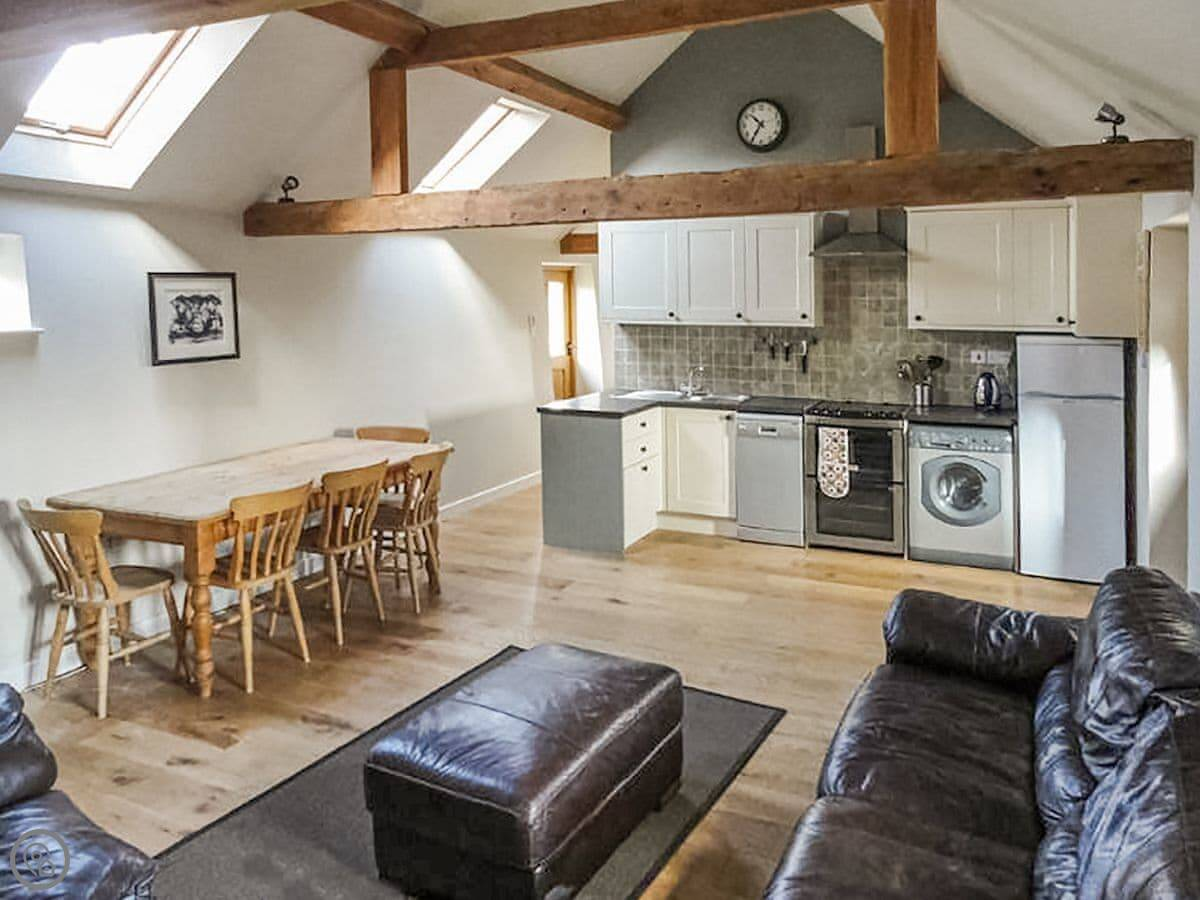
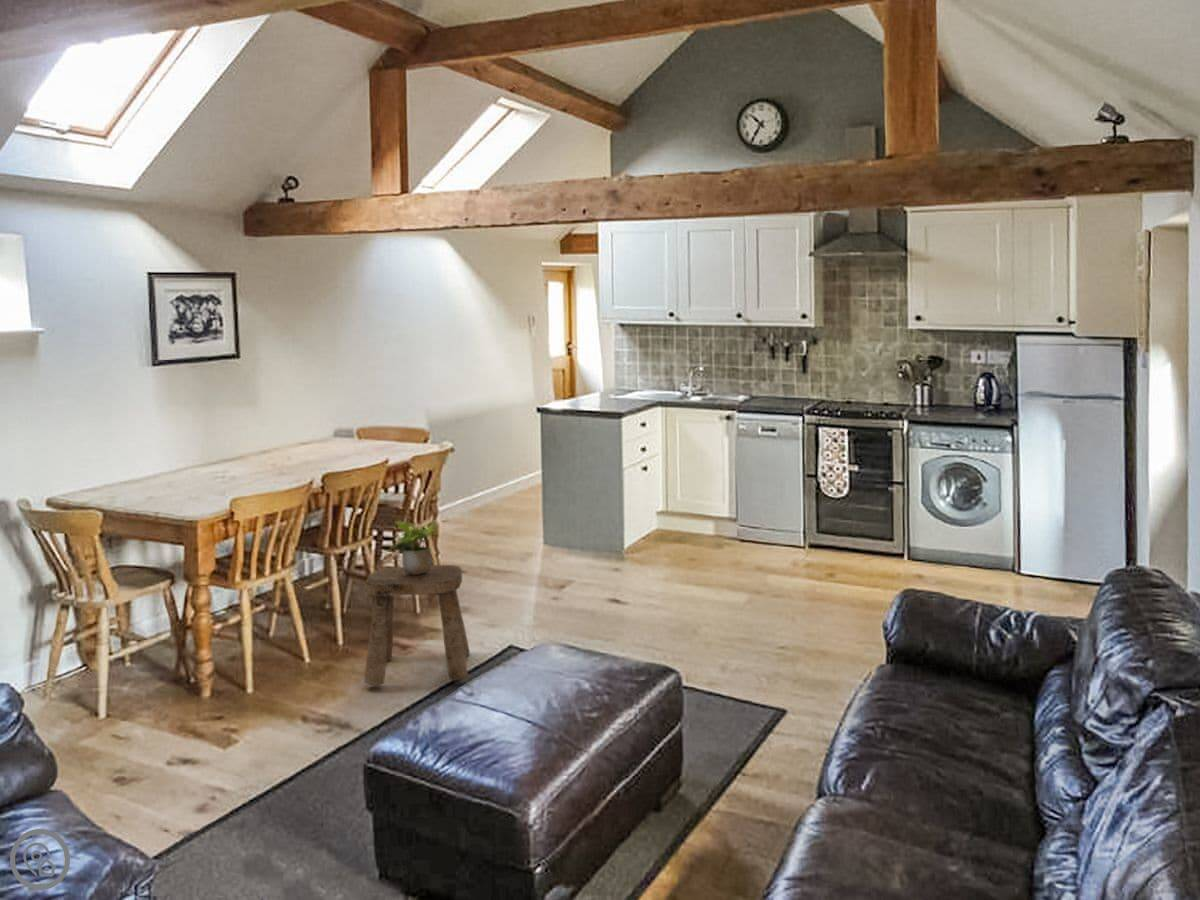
+ stool [363,564,471,686]
+ potted plant [389,519,439,575]
